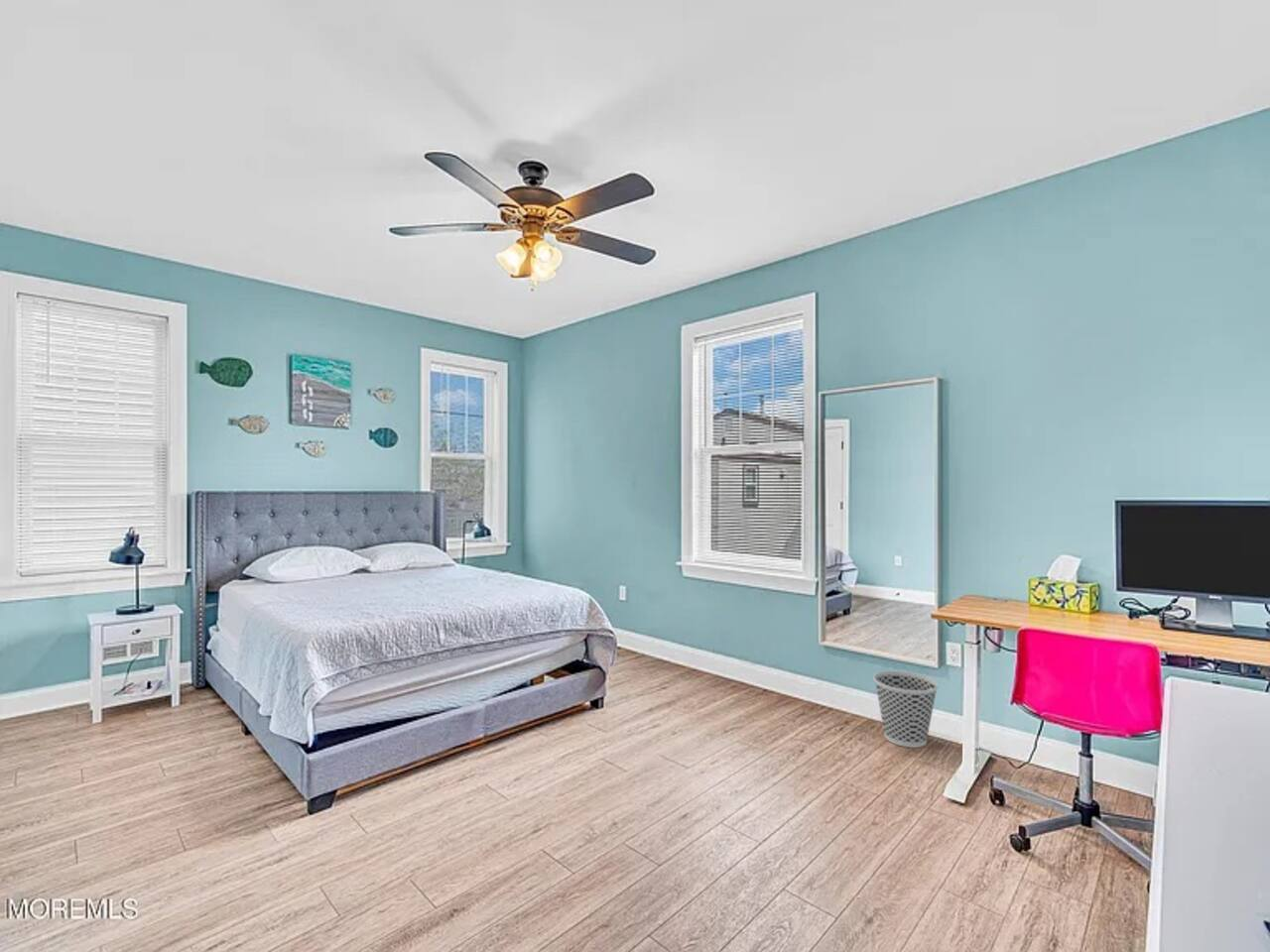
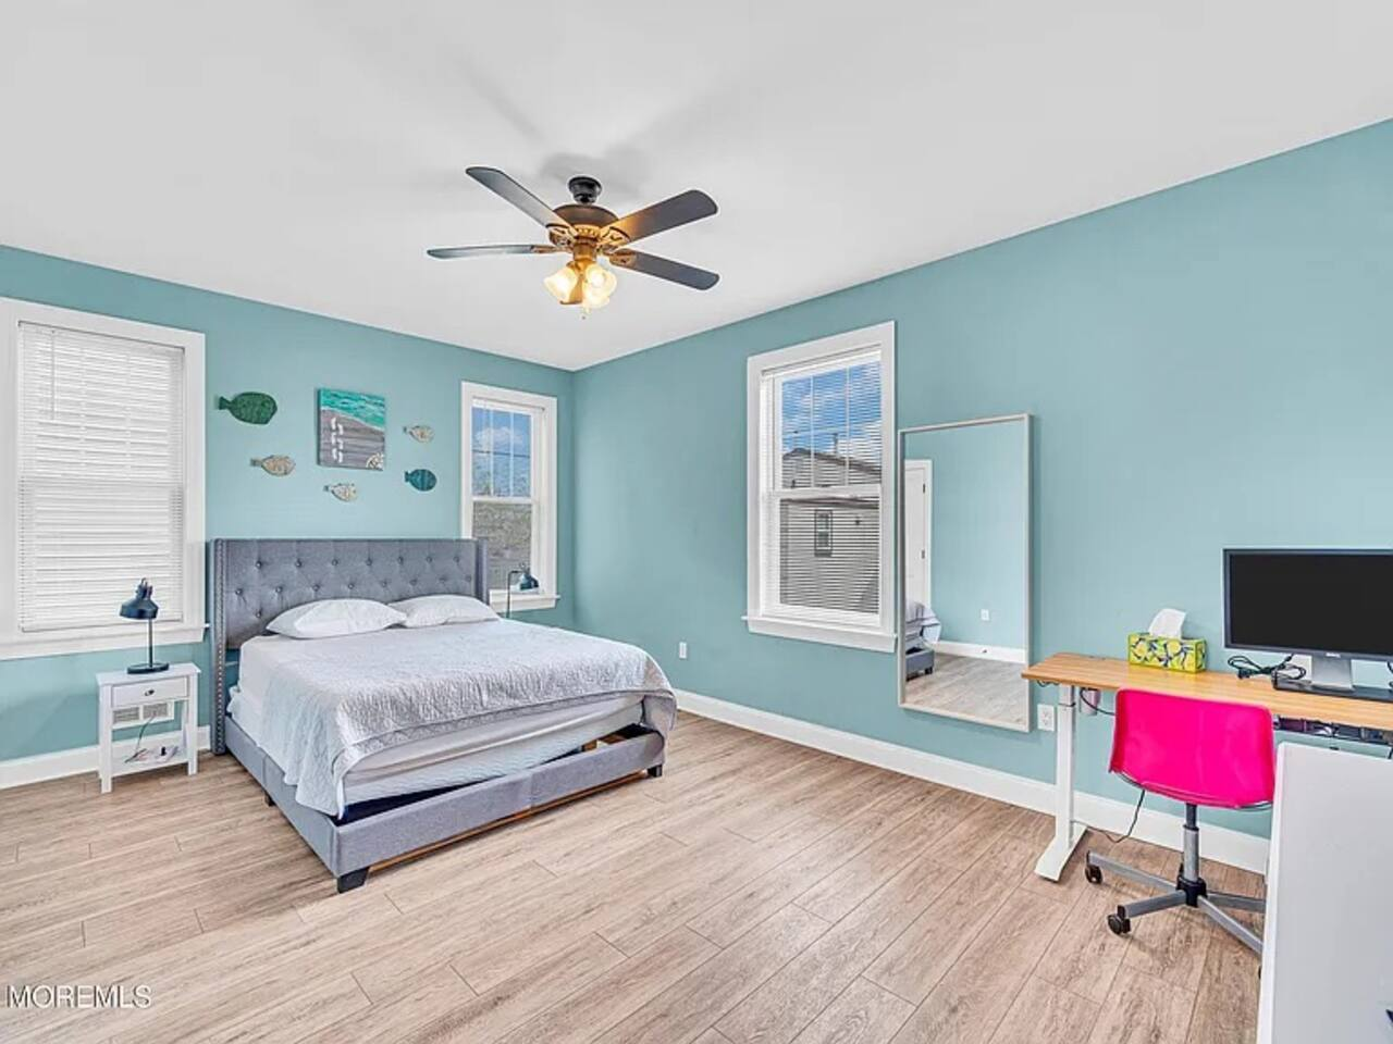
- wastebasket [873,670,940,749]
